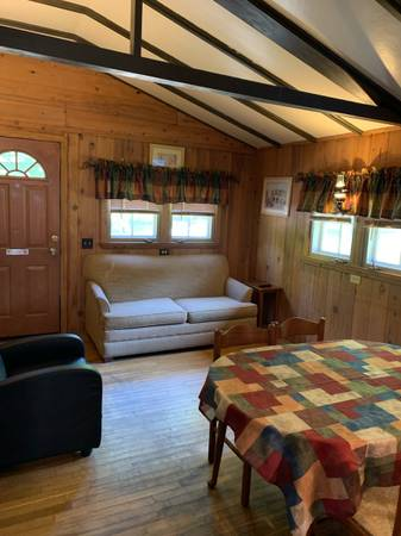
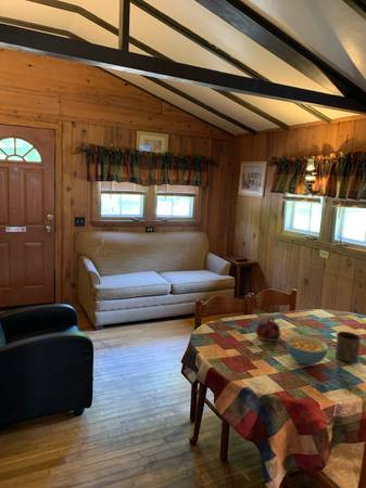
+ teapot [254,317,281,343]
+ cereal bowl [285,334,329,367]
+ cup [335,331,362,363]
